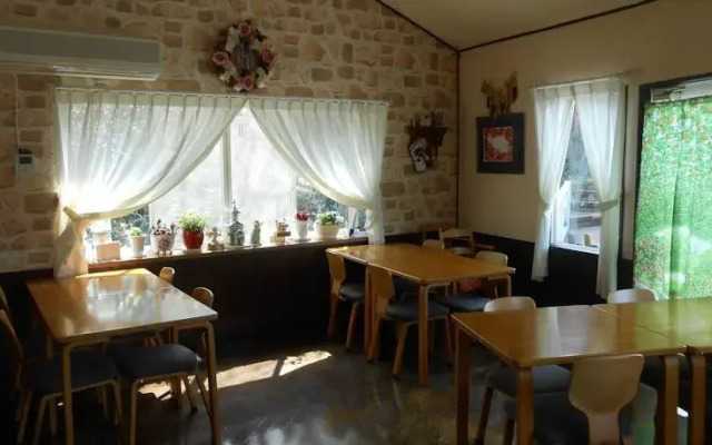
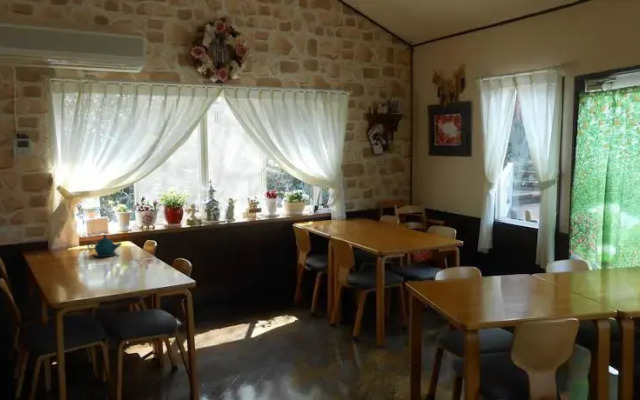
+ teapot [86,234,123,259]
